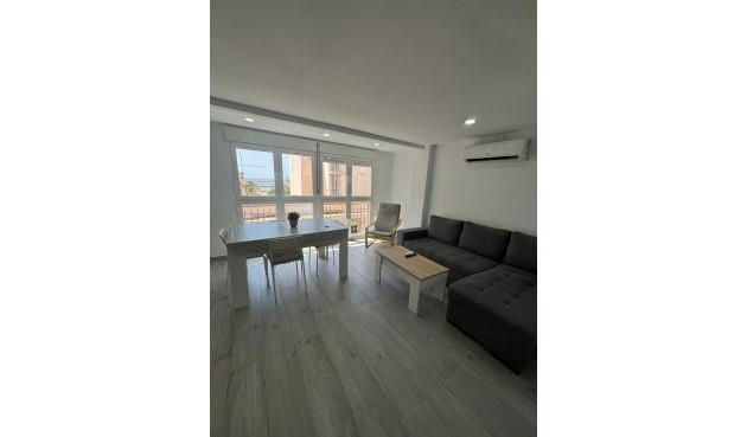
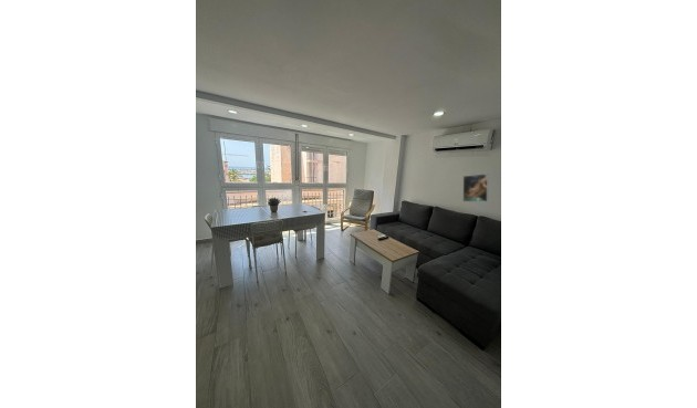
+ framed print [461,172,489,202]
